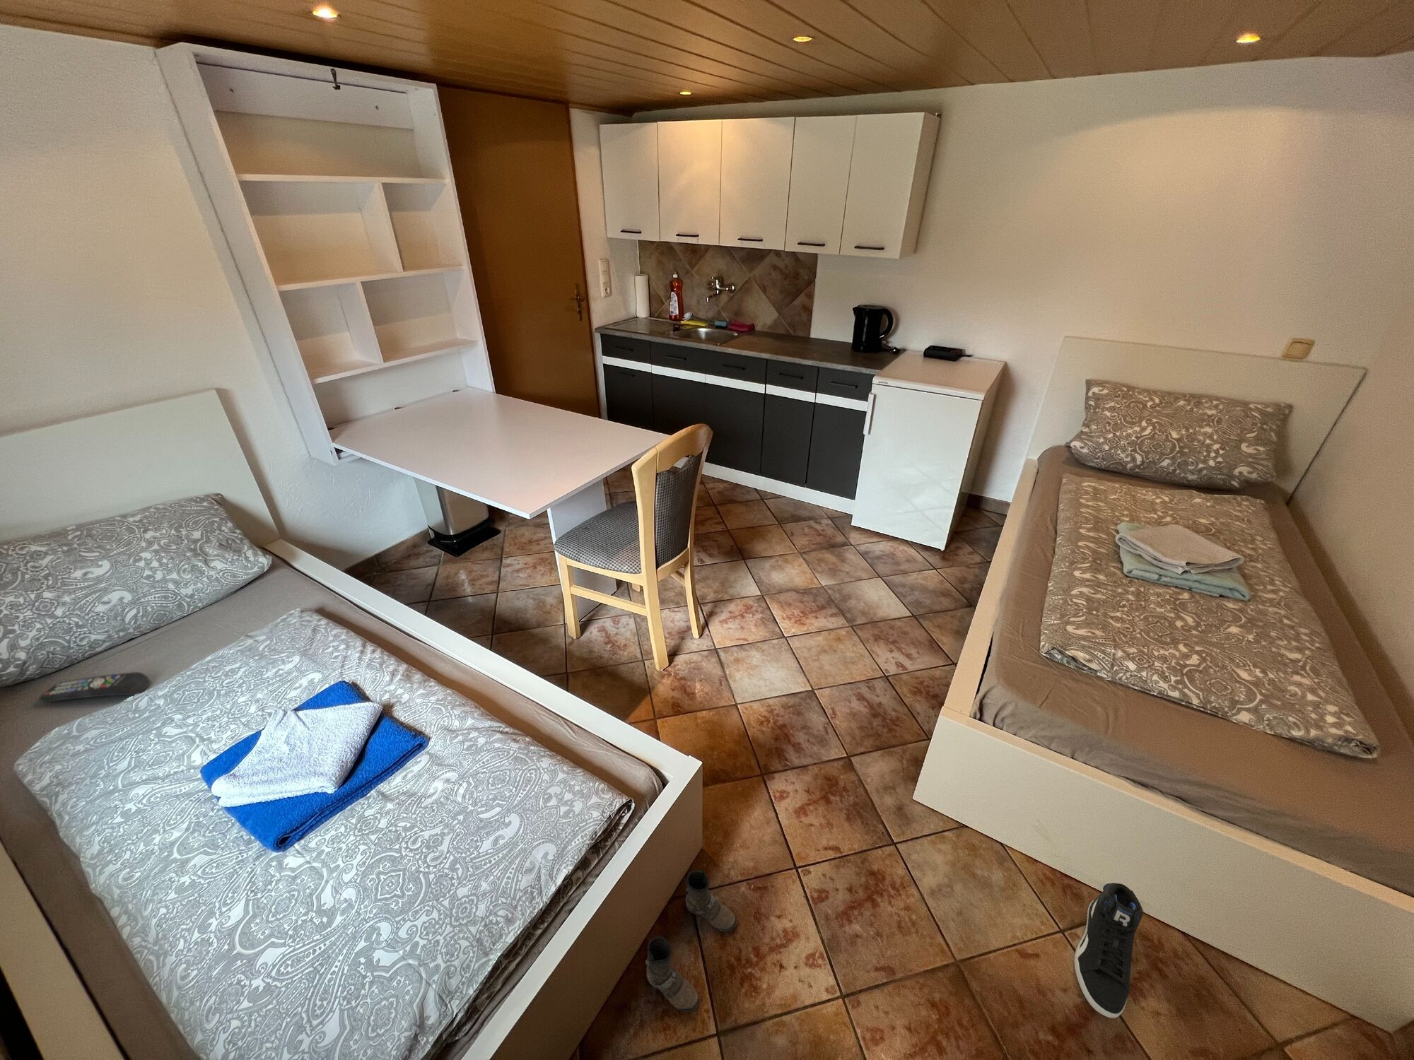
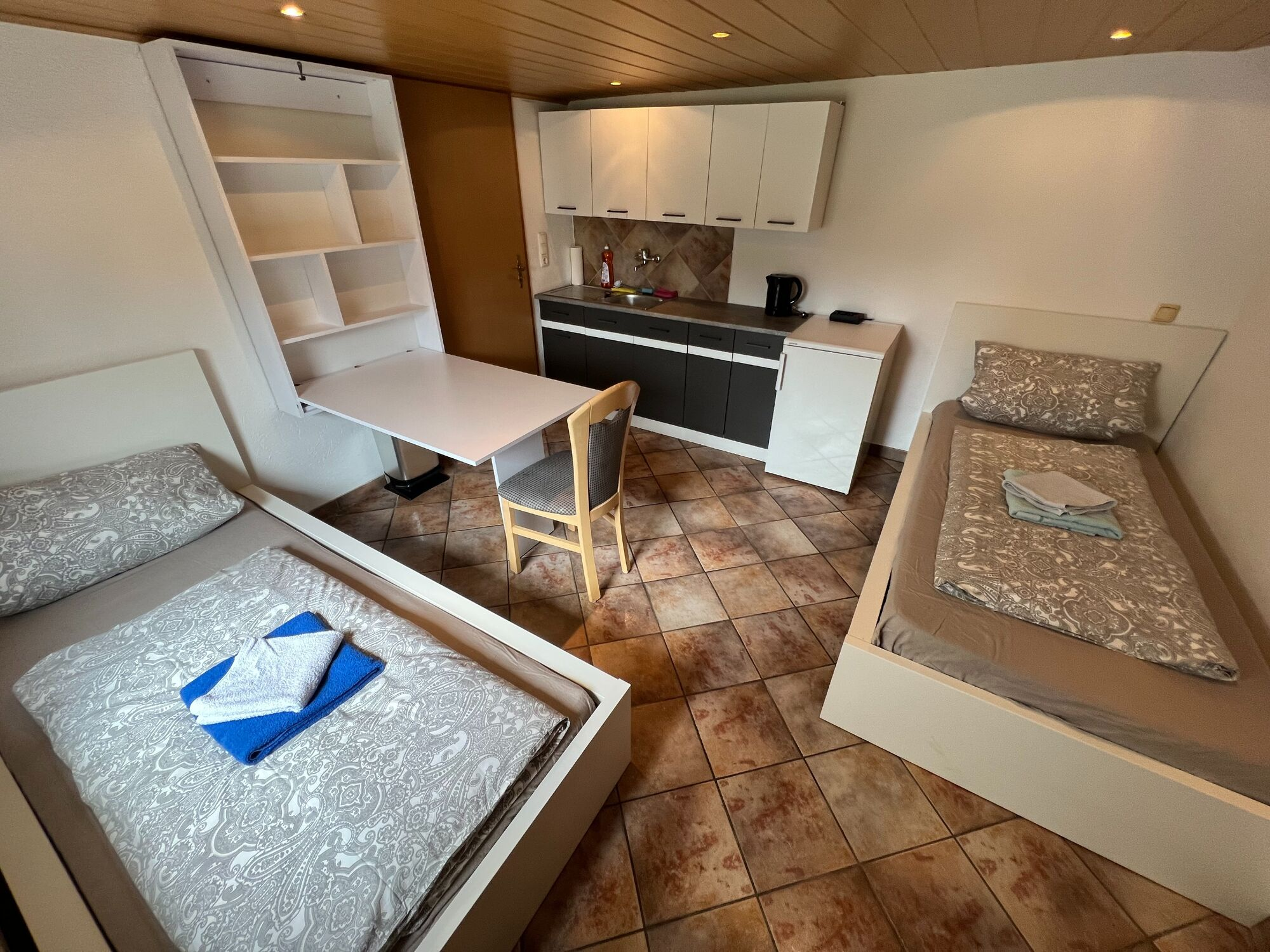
- remote control [38,671,153,703]
- boots [645,868,737,1012]
- sneaker [1074,883,1143,1019]
